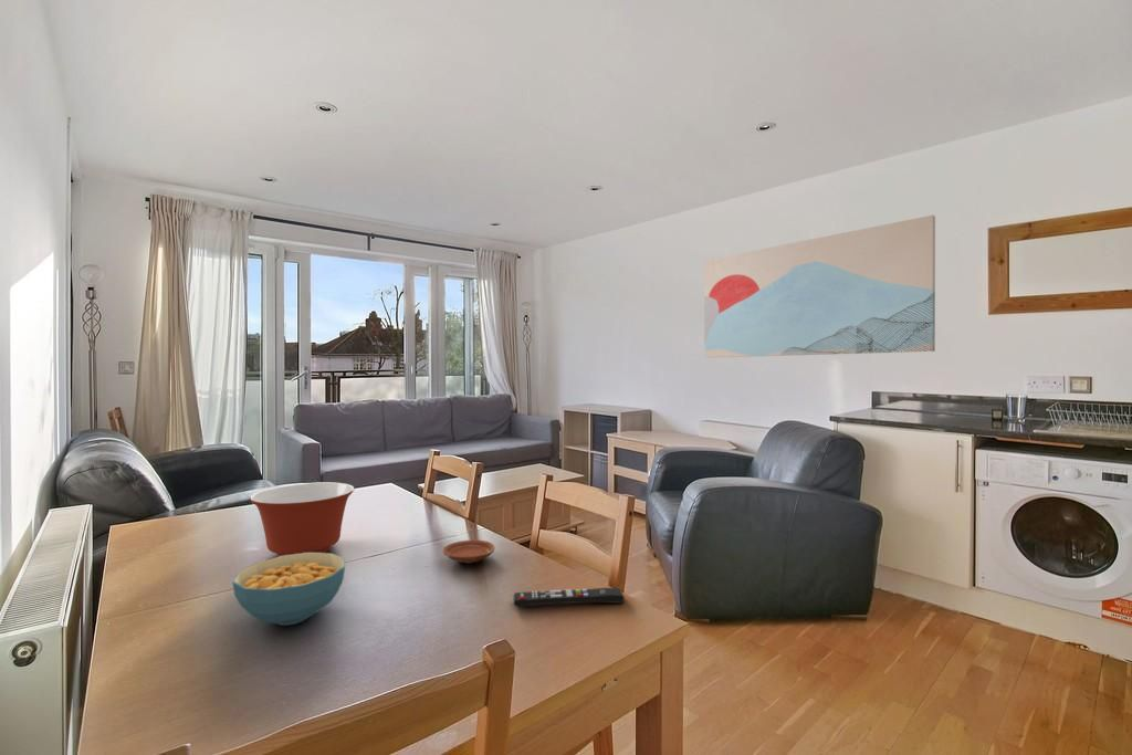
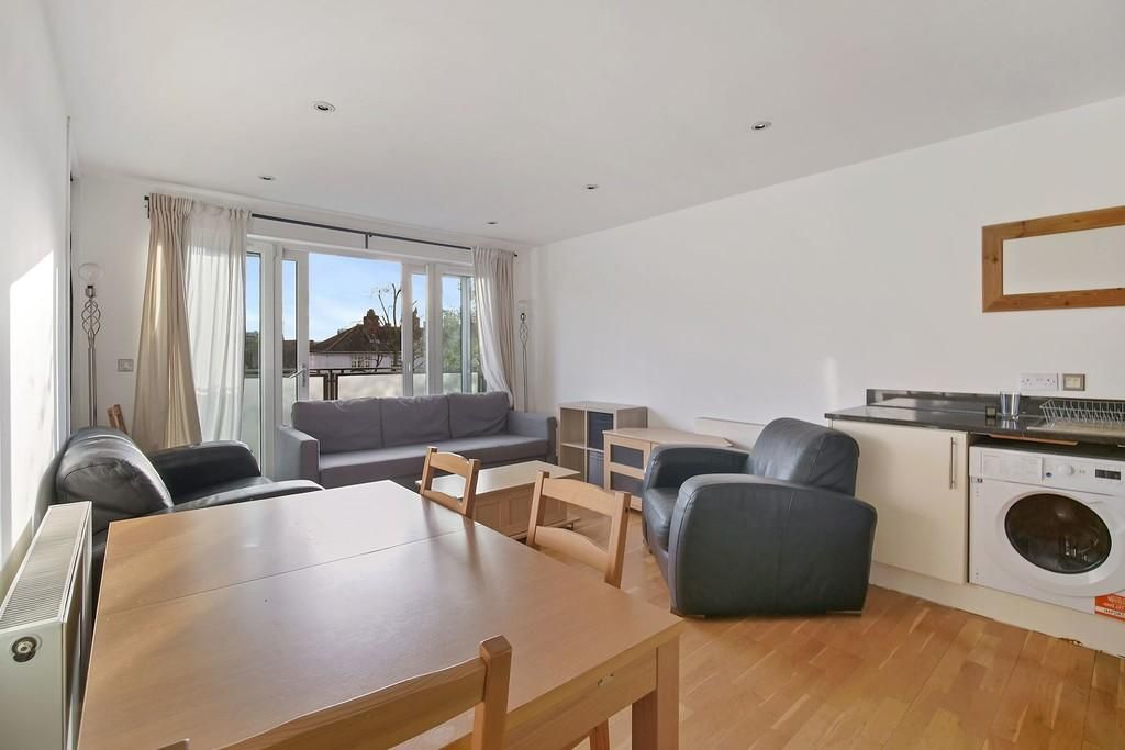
- remote control [513,587,626,607]
- cereal bowl [231,552,346,627]
- wall art [703,214,936,359]
- plate [442,539,496,564]
- mixing bowl [249,481,356,557]
